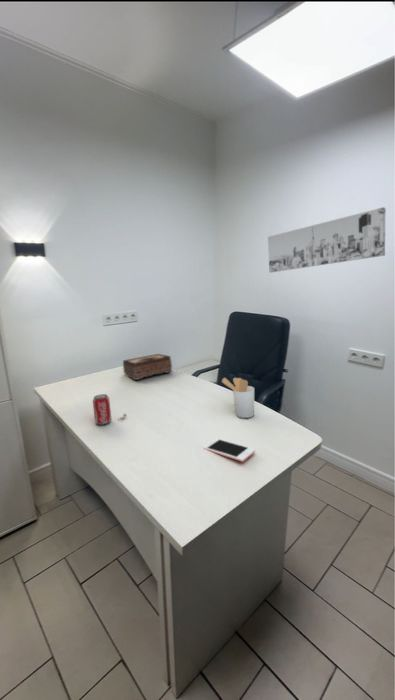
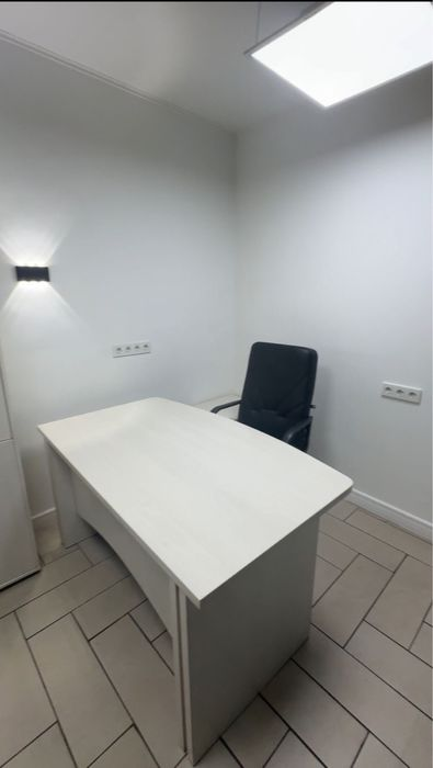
- wall art [267,206,386,273]
- tissue box [122,353,173,381]
- beverage can [92,393,127,426]
- cell phone [202,438,256,463]
- utensil holder [221,377,255,419]
